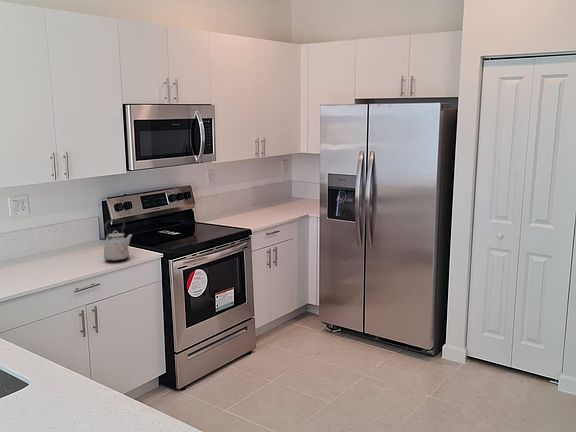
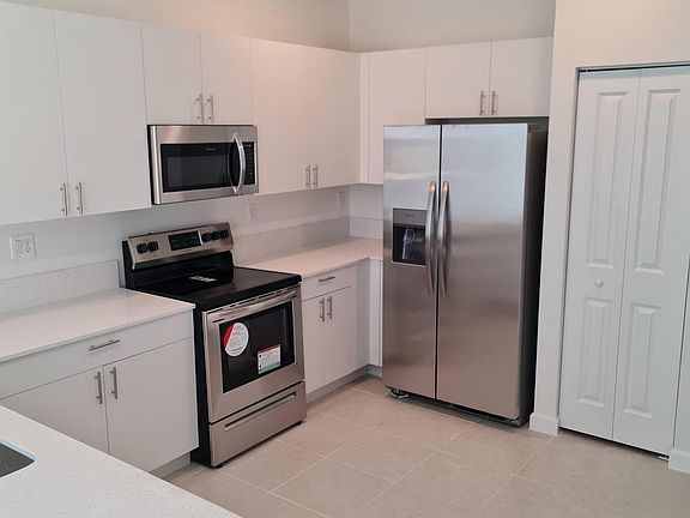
- kettle [103,218,133,262]
